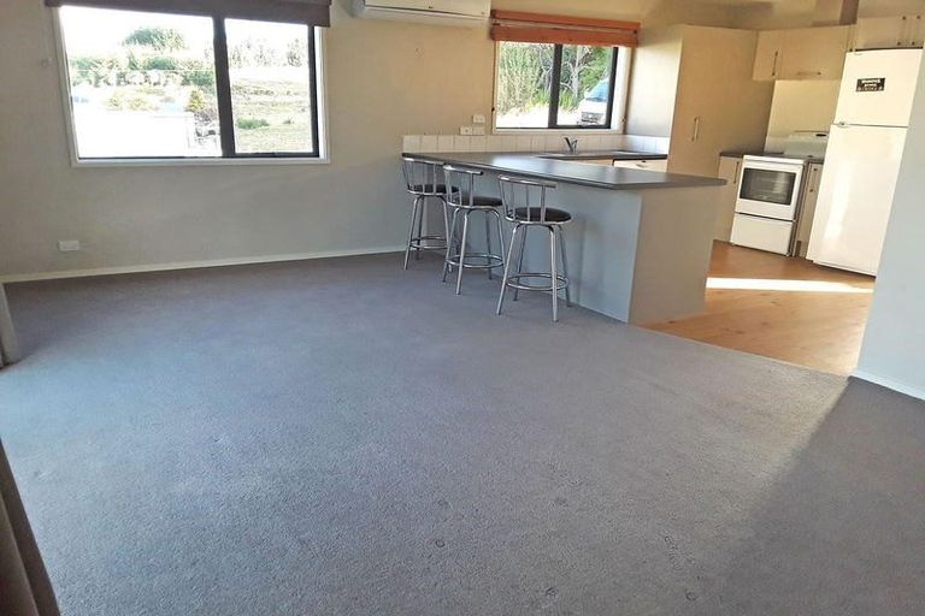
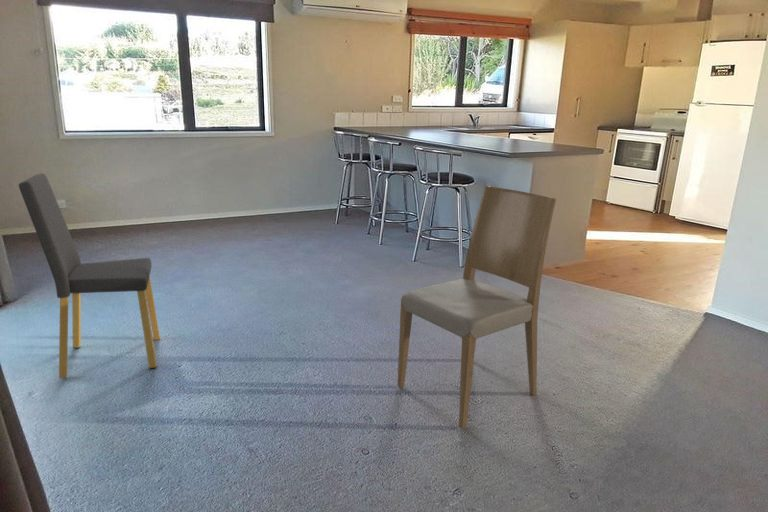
+ dining chair [18,173,161,379]
+ dining chair [397,185,557,430]
